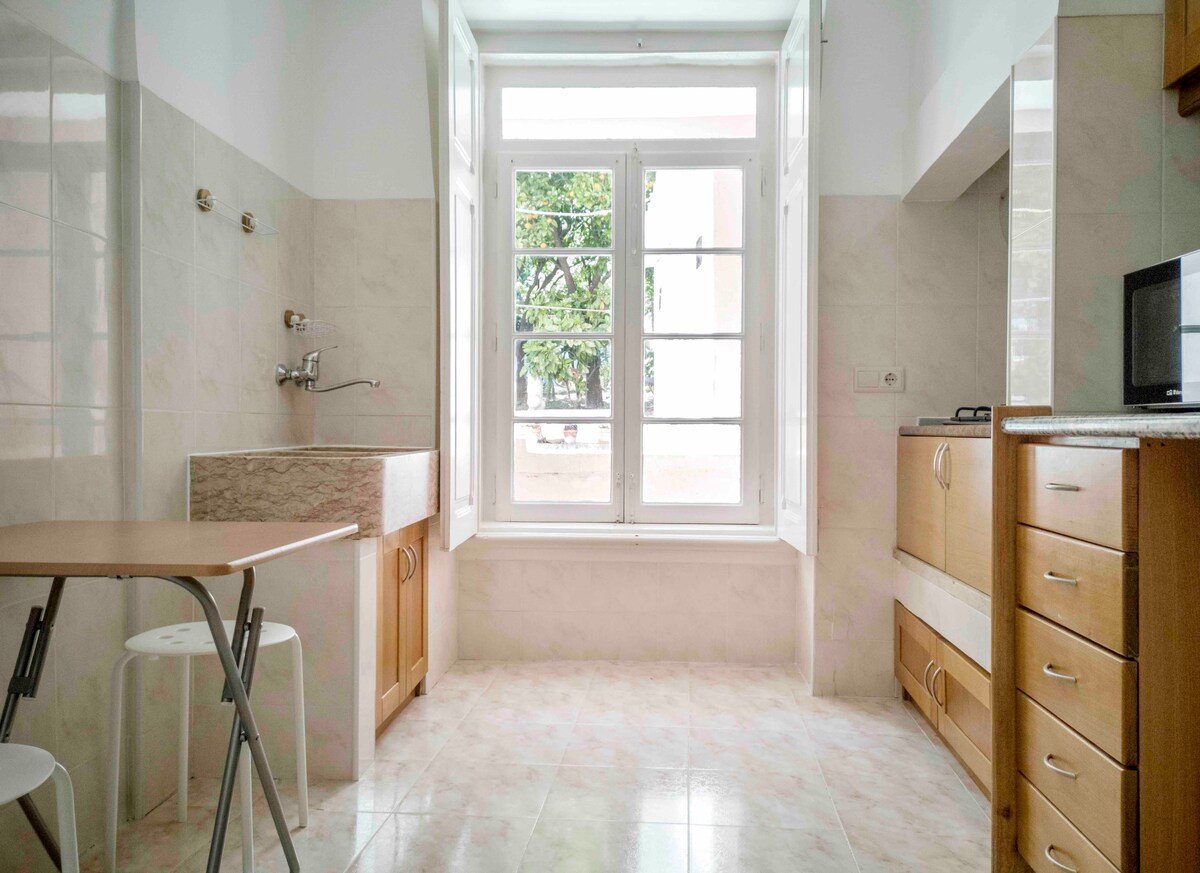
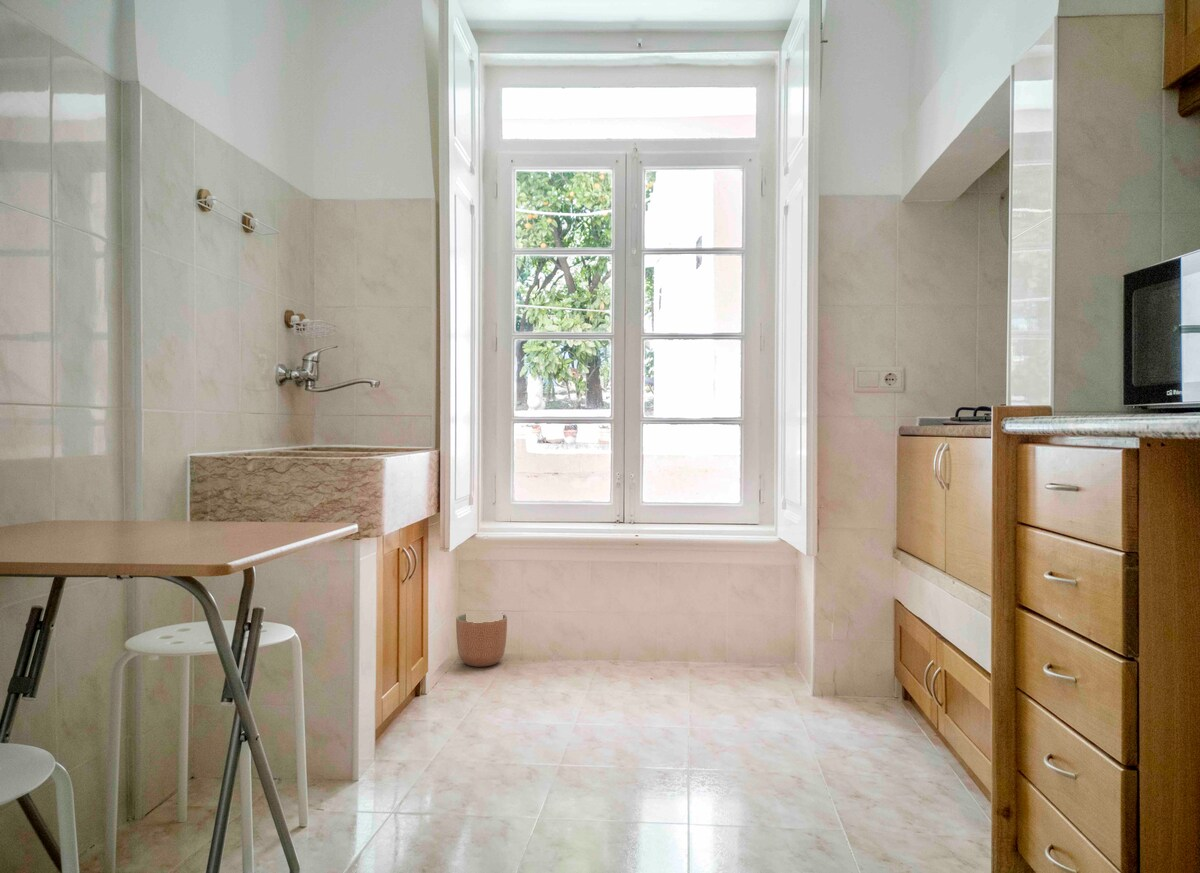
+ planter [455,613,508,668]
